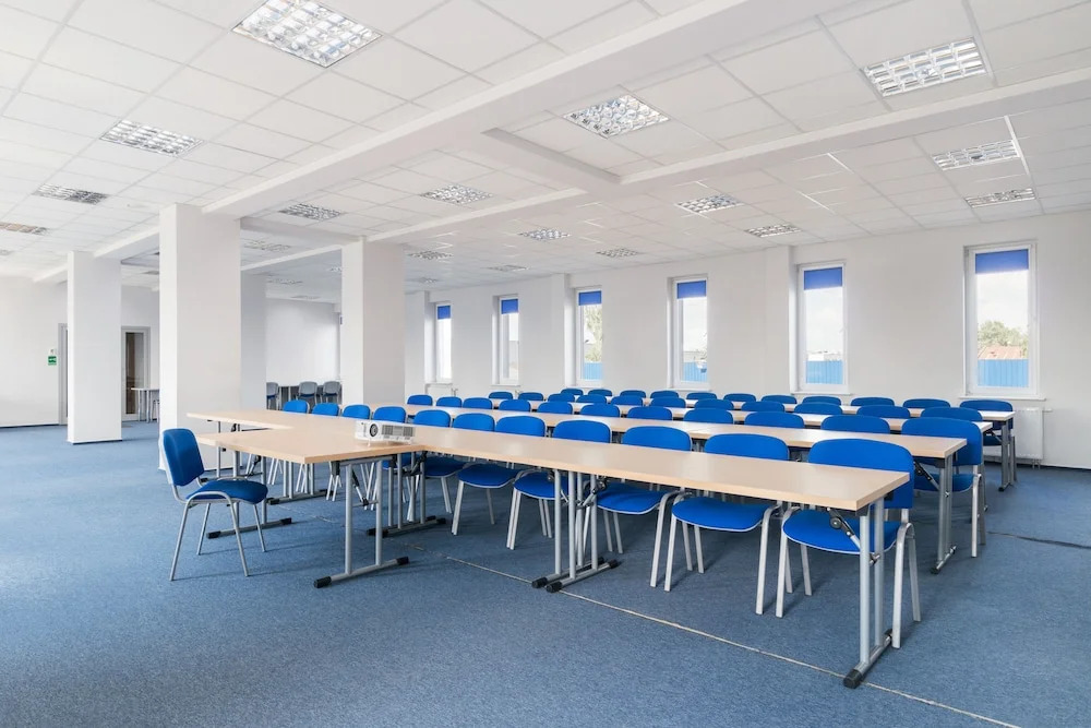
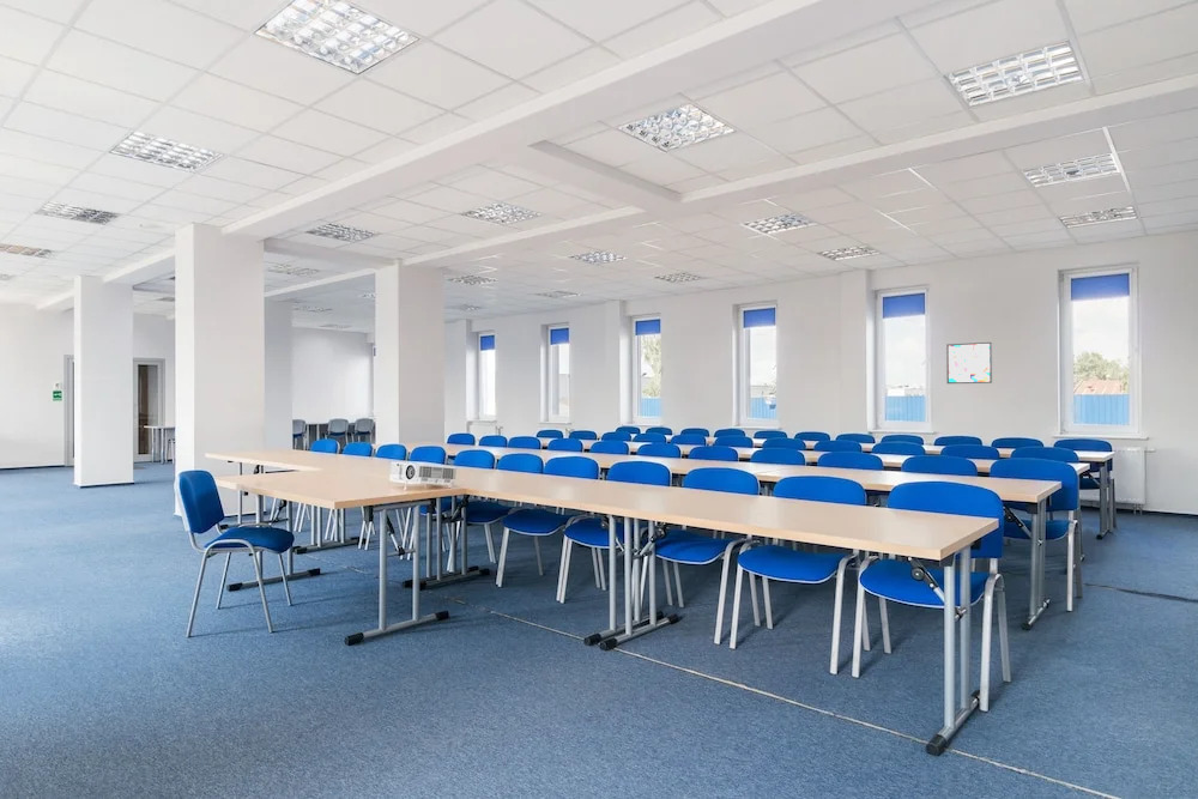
+ wall art [945,341,993,385]
